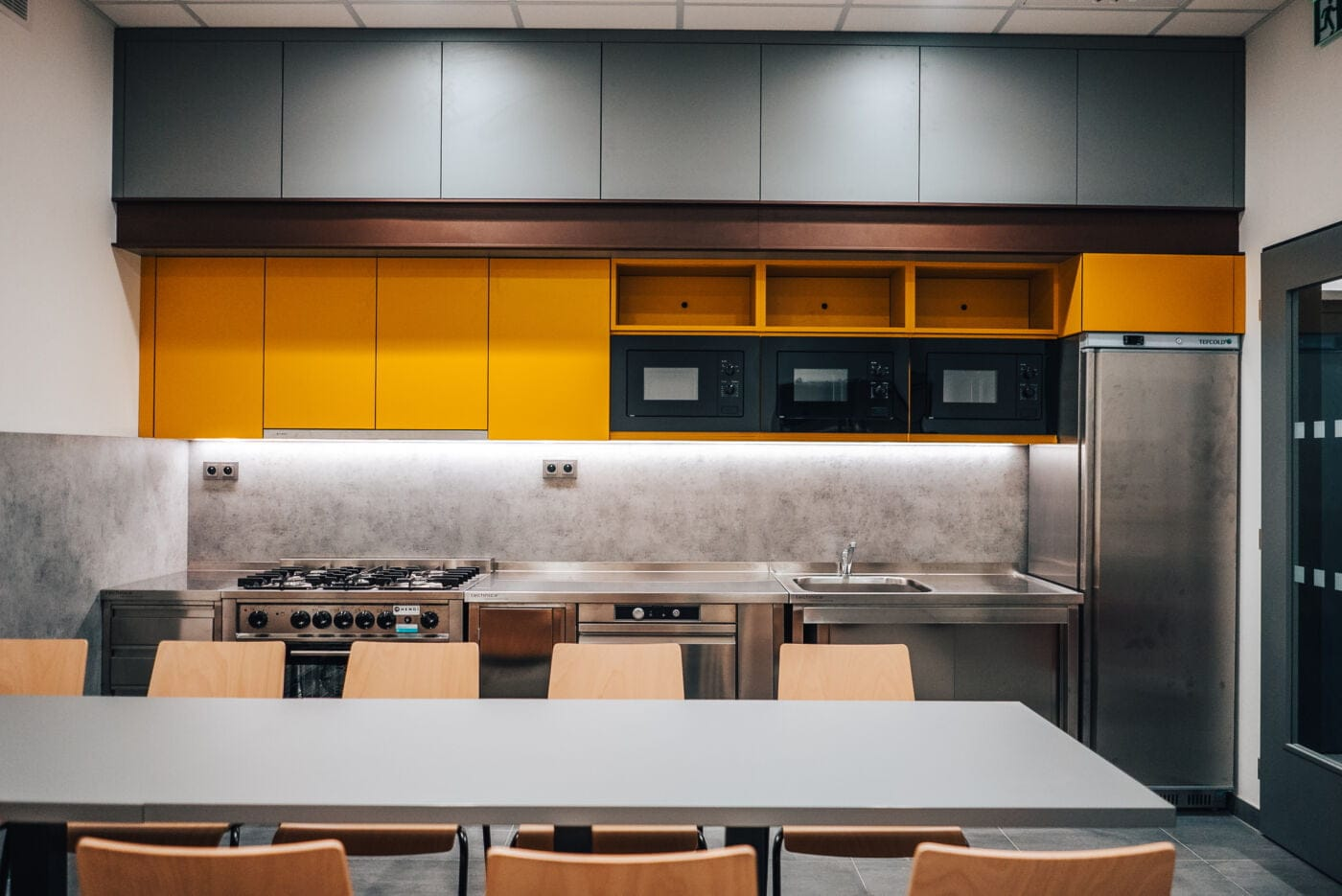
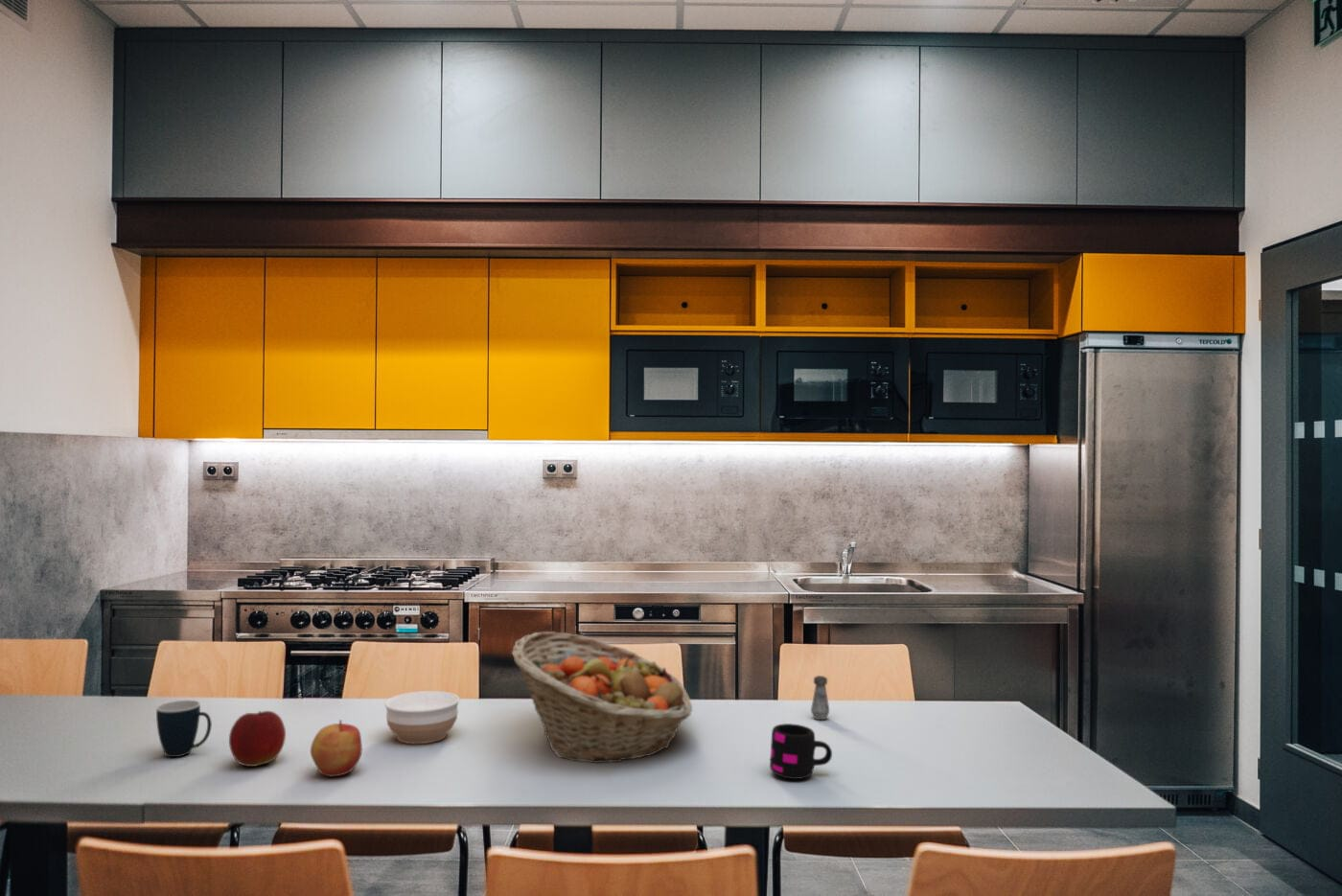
+ fruit basket [511,631,693,764]
+ bowl [383,690,460,745]
+ mug [769,723,833,780]
+ apple [310,719,363,777]
+ mug [155,700,213,758]
+ apple [228,710,287,768]
+ salt shaker [810,675,830,721]
